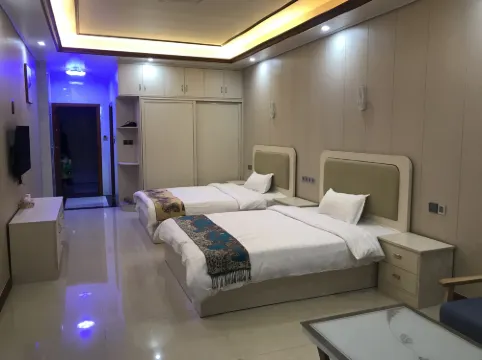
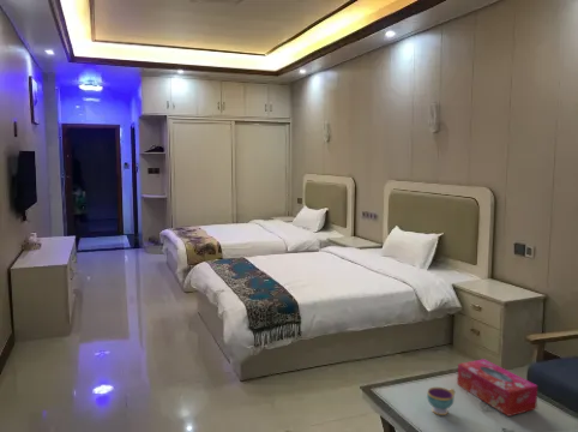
+ teacup [426,386,456,416]
+ tissue box [456,358,538,418]
